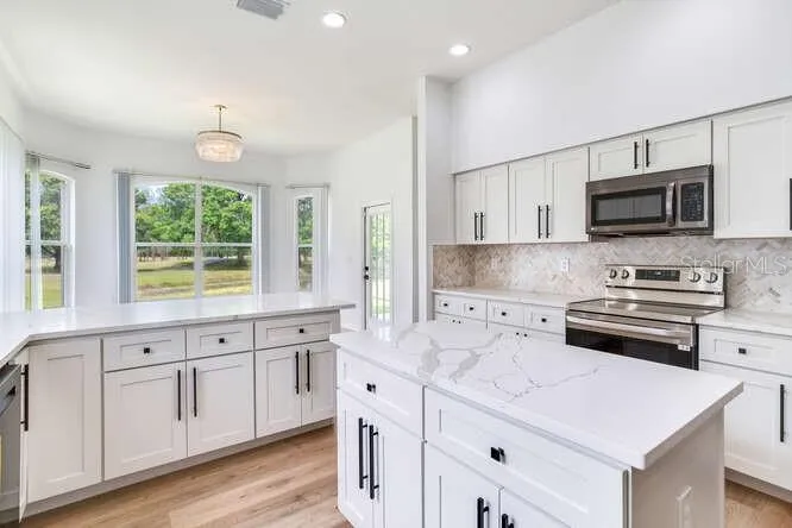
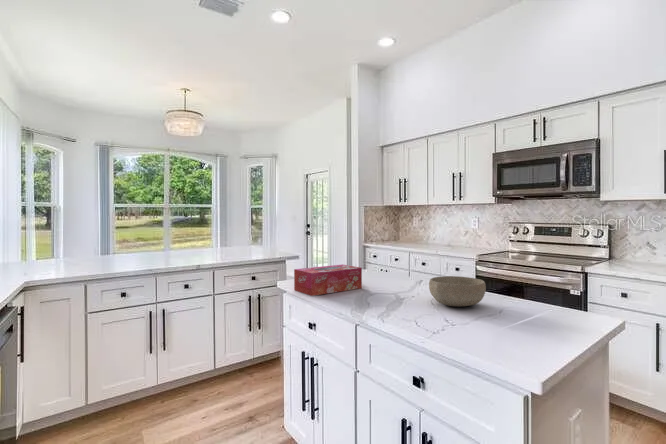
+ bowl [428,275,487,308]
+ tissue box [293,263,363,297]
